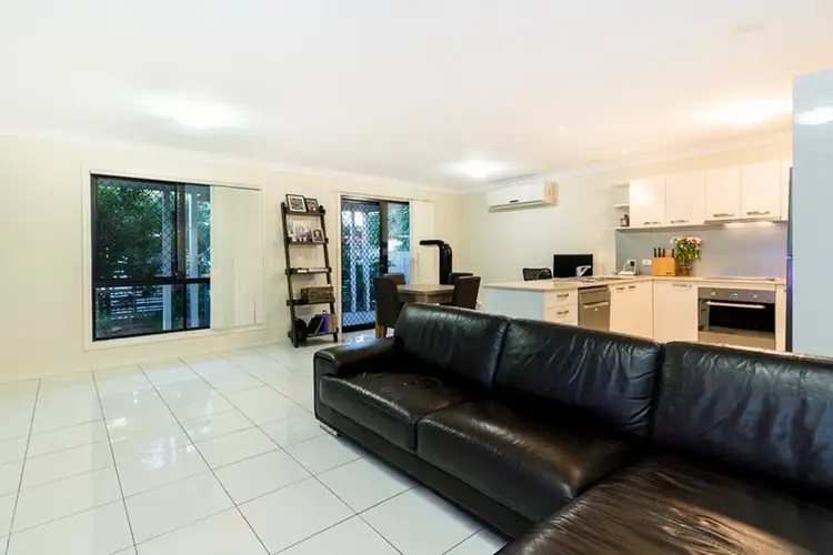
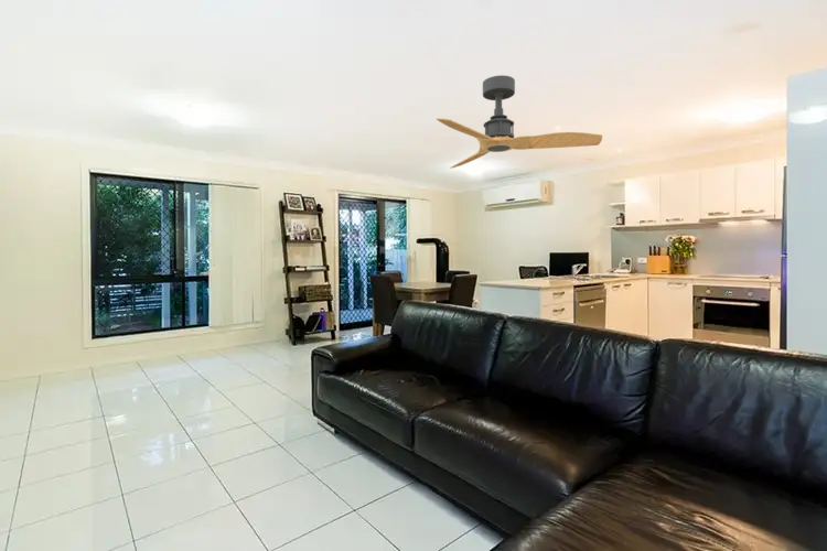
+ ceiling fan [436,74,603,170]
